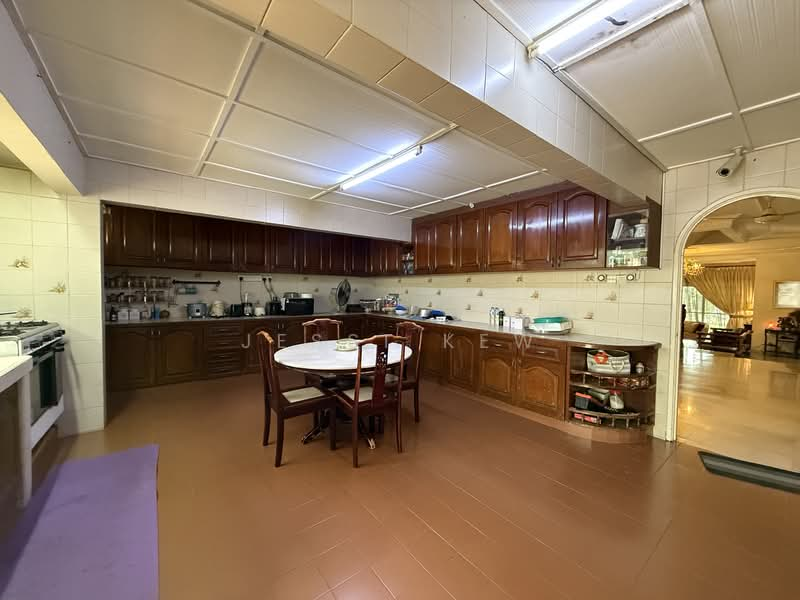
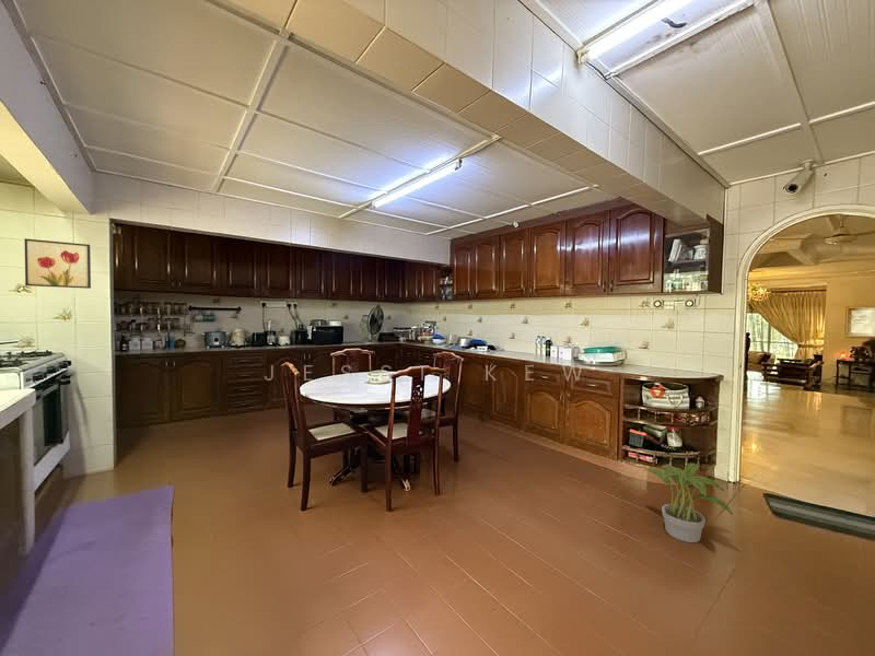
+ wall art [23,237,92,290]
+ potted plant [644,462,734,543]
